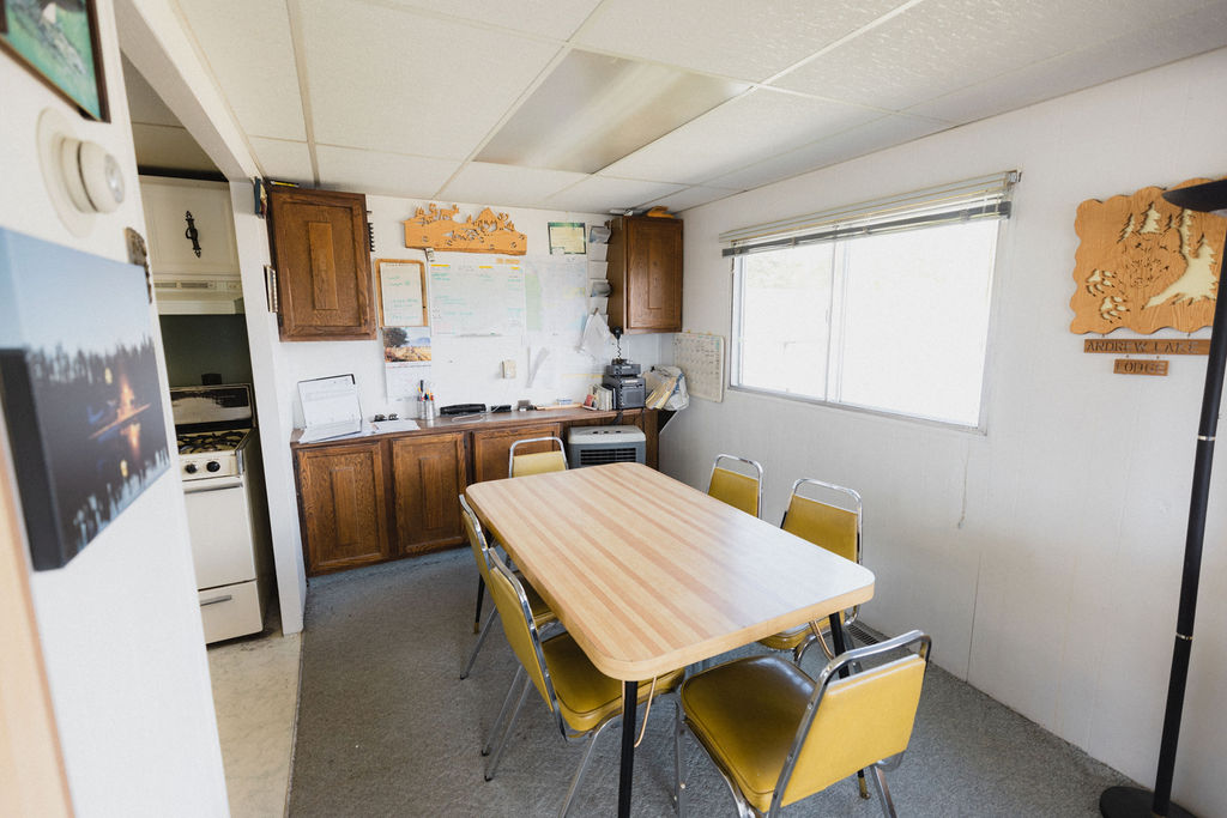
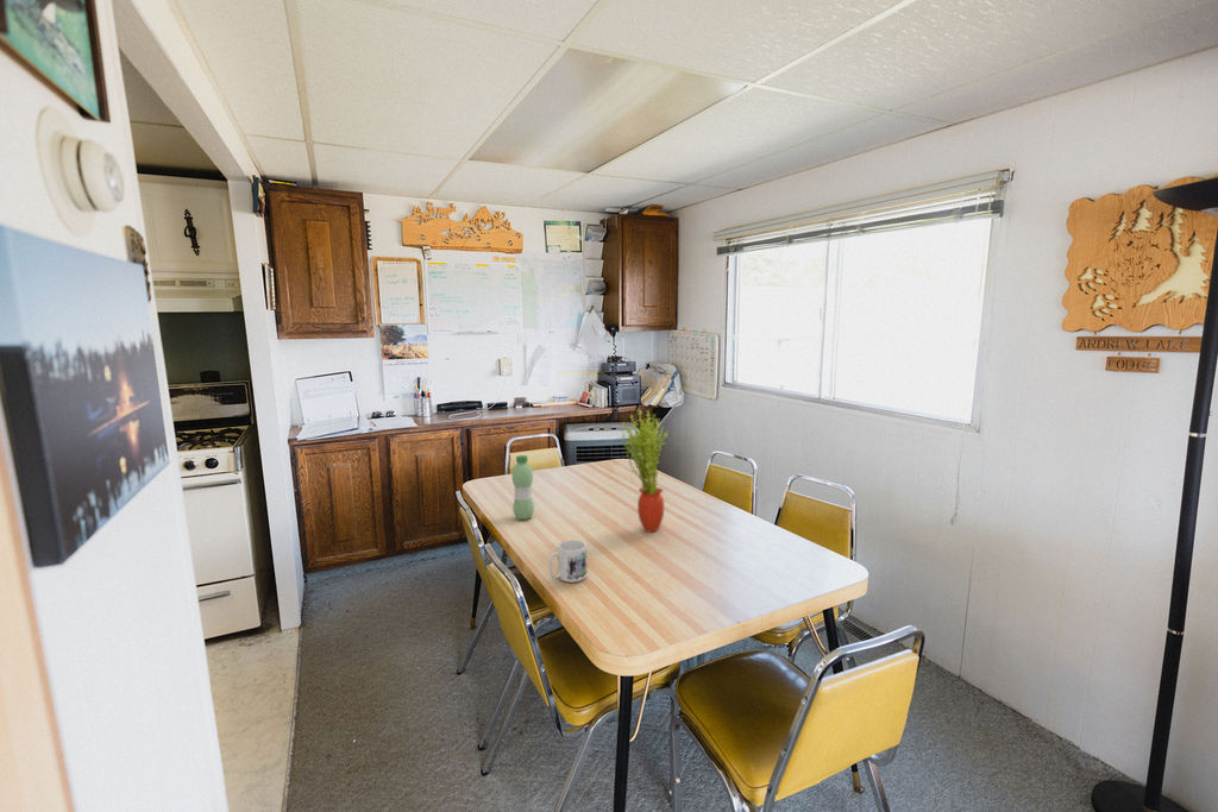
+ water bottle [510,454,535,521]
+ potted plant [620,408,668,533]
+ mug [548,539,588,584]
